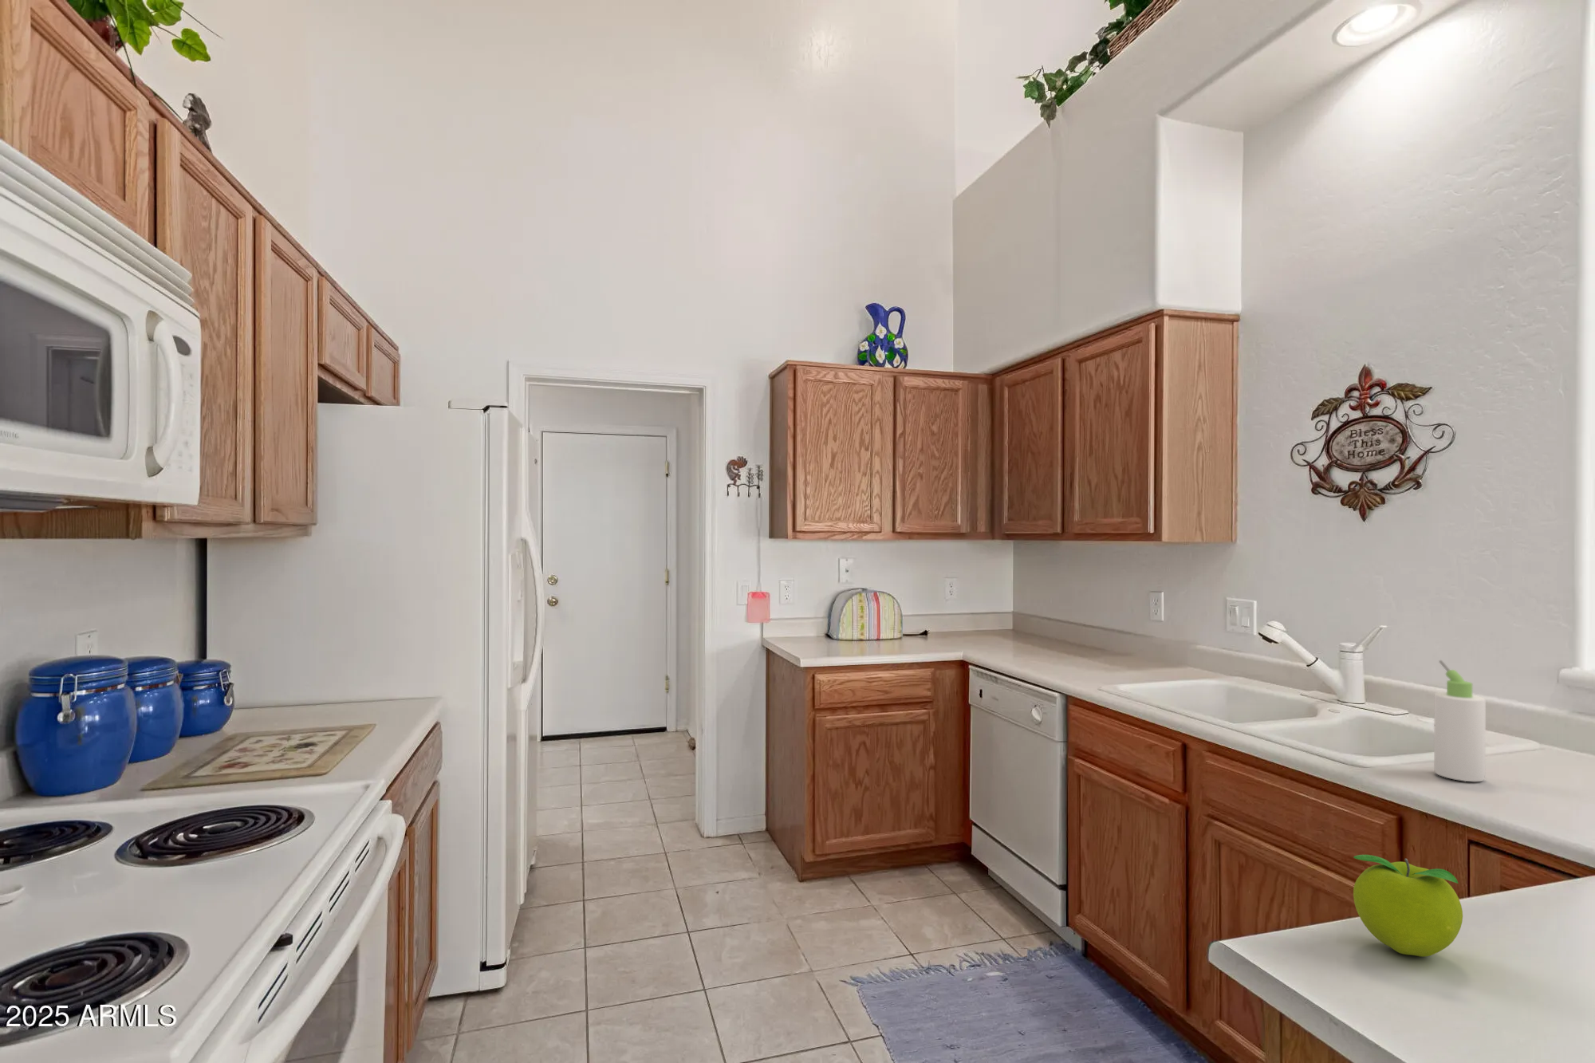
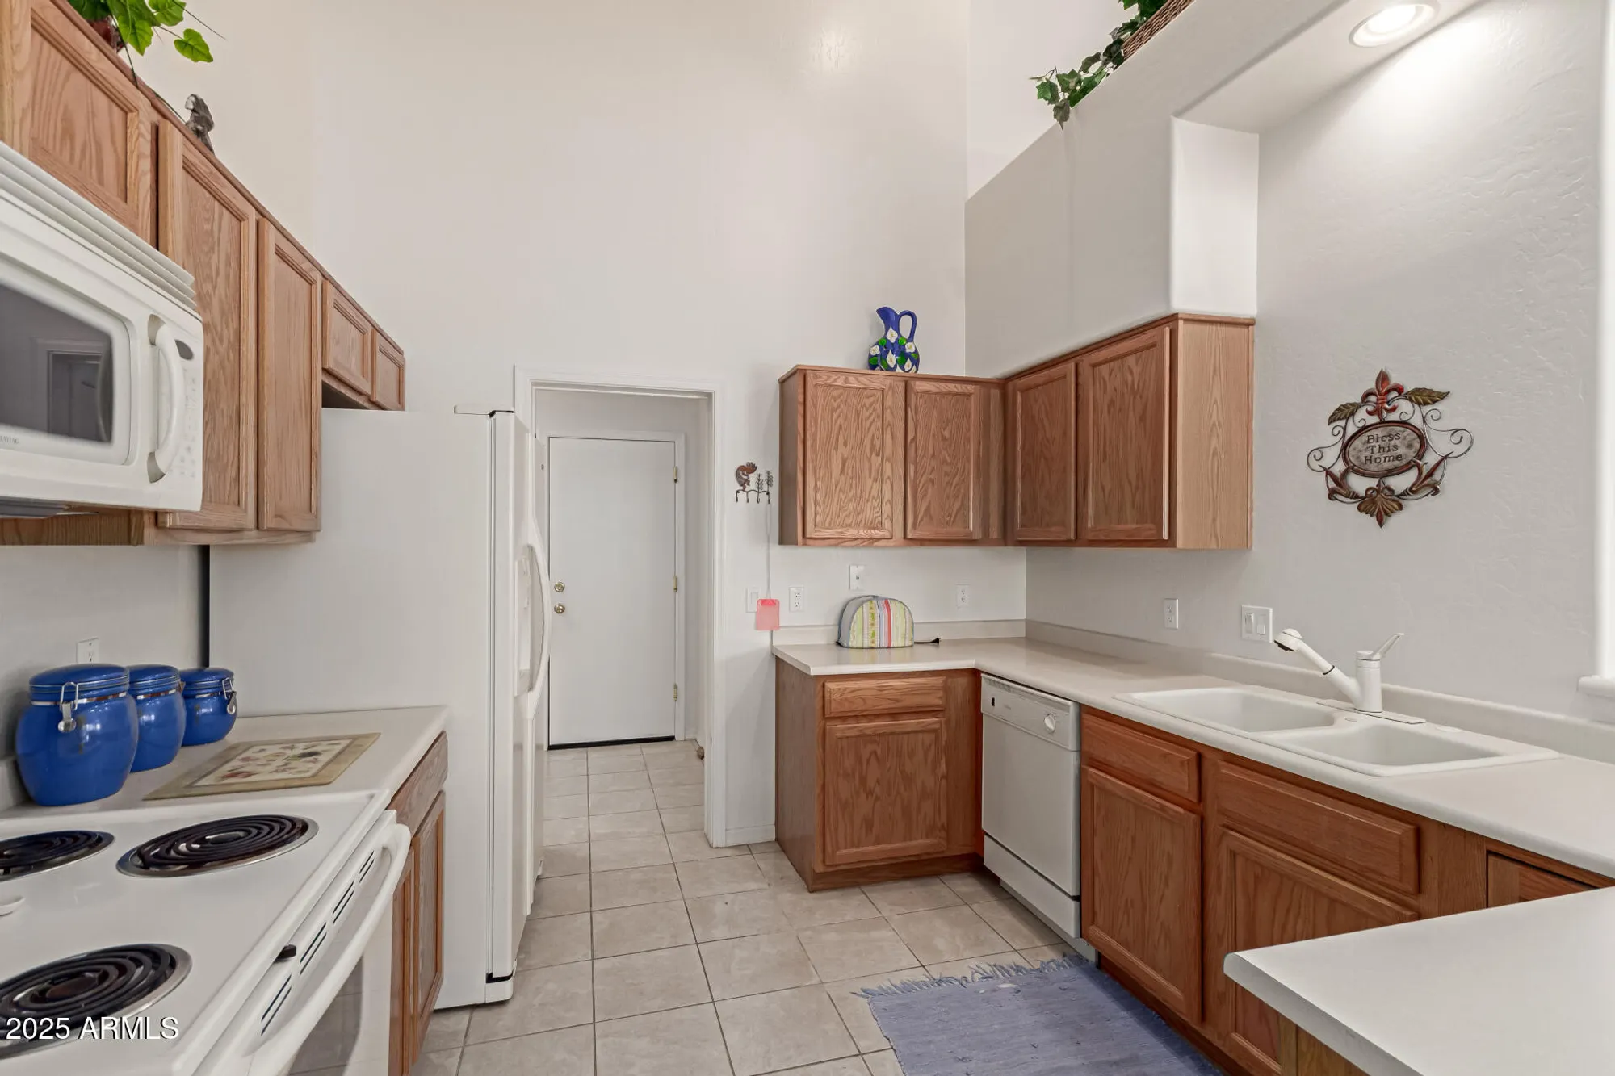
- fruit [1353,854,1463,957]
- bottle [1433,660,1487,782]
